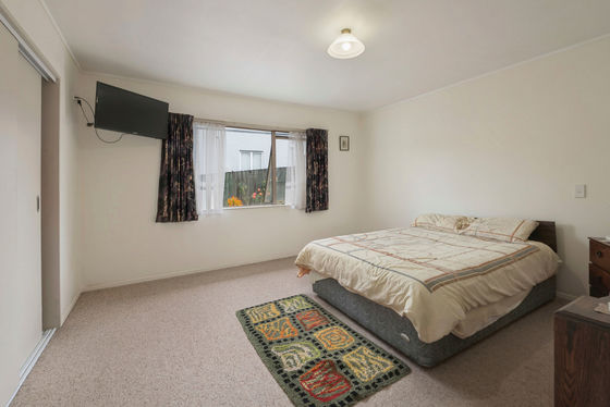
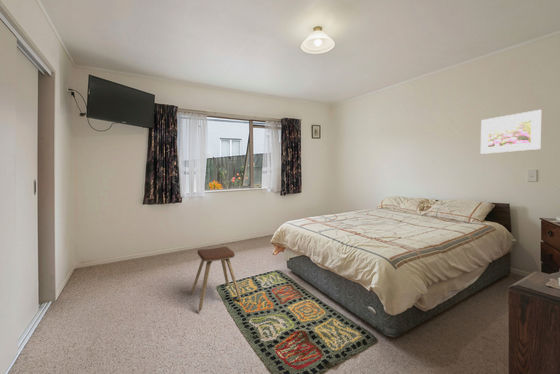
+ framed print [480,109,542,155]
+ music stool [190,246,243,312]
